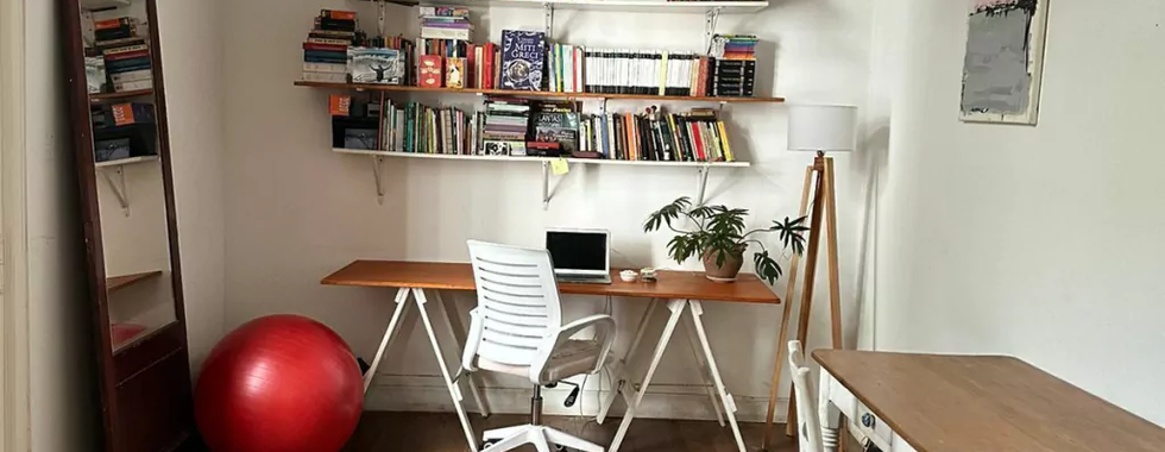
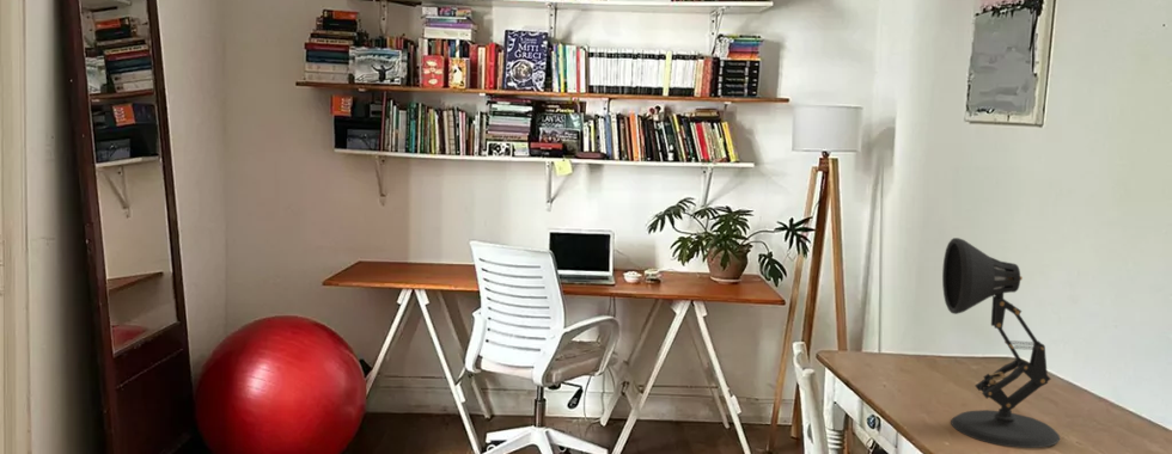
+ desk lamp [941,237,1061,449]
